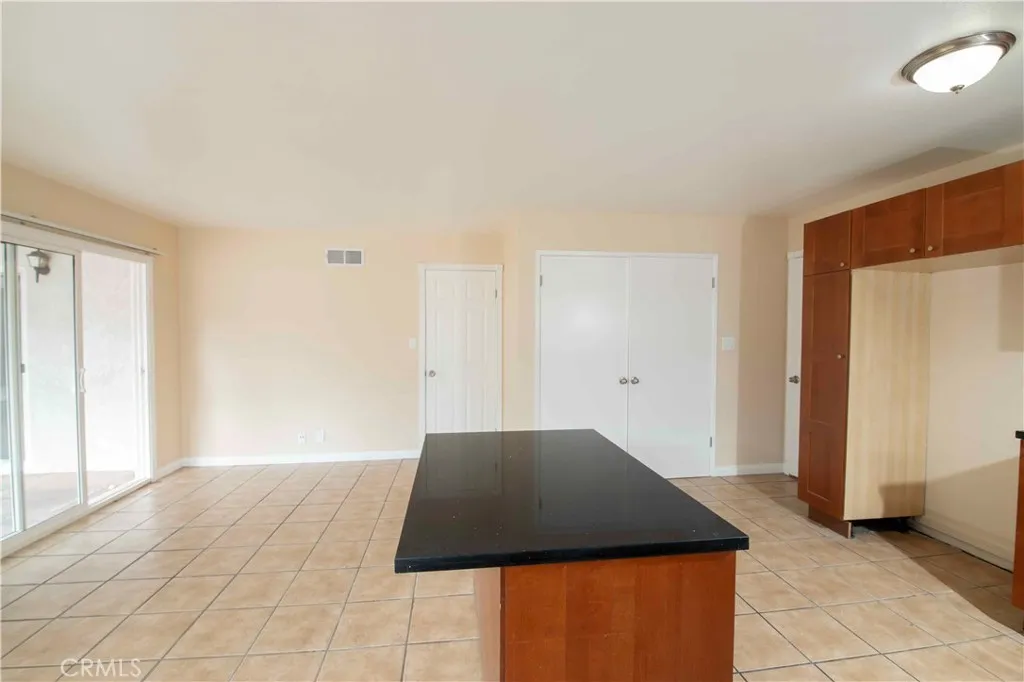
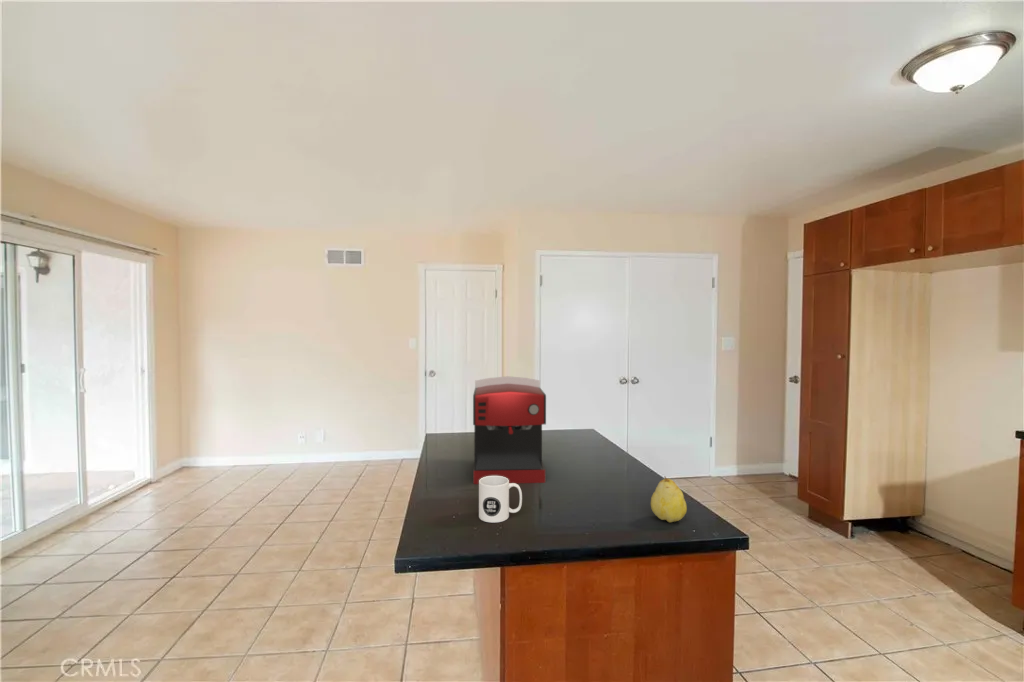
+ mug [478,476,523,524]
+ coffee maker [472,375,547,485]
+ fruit [650,476,688,523]
